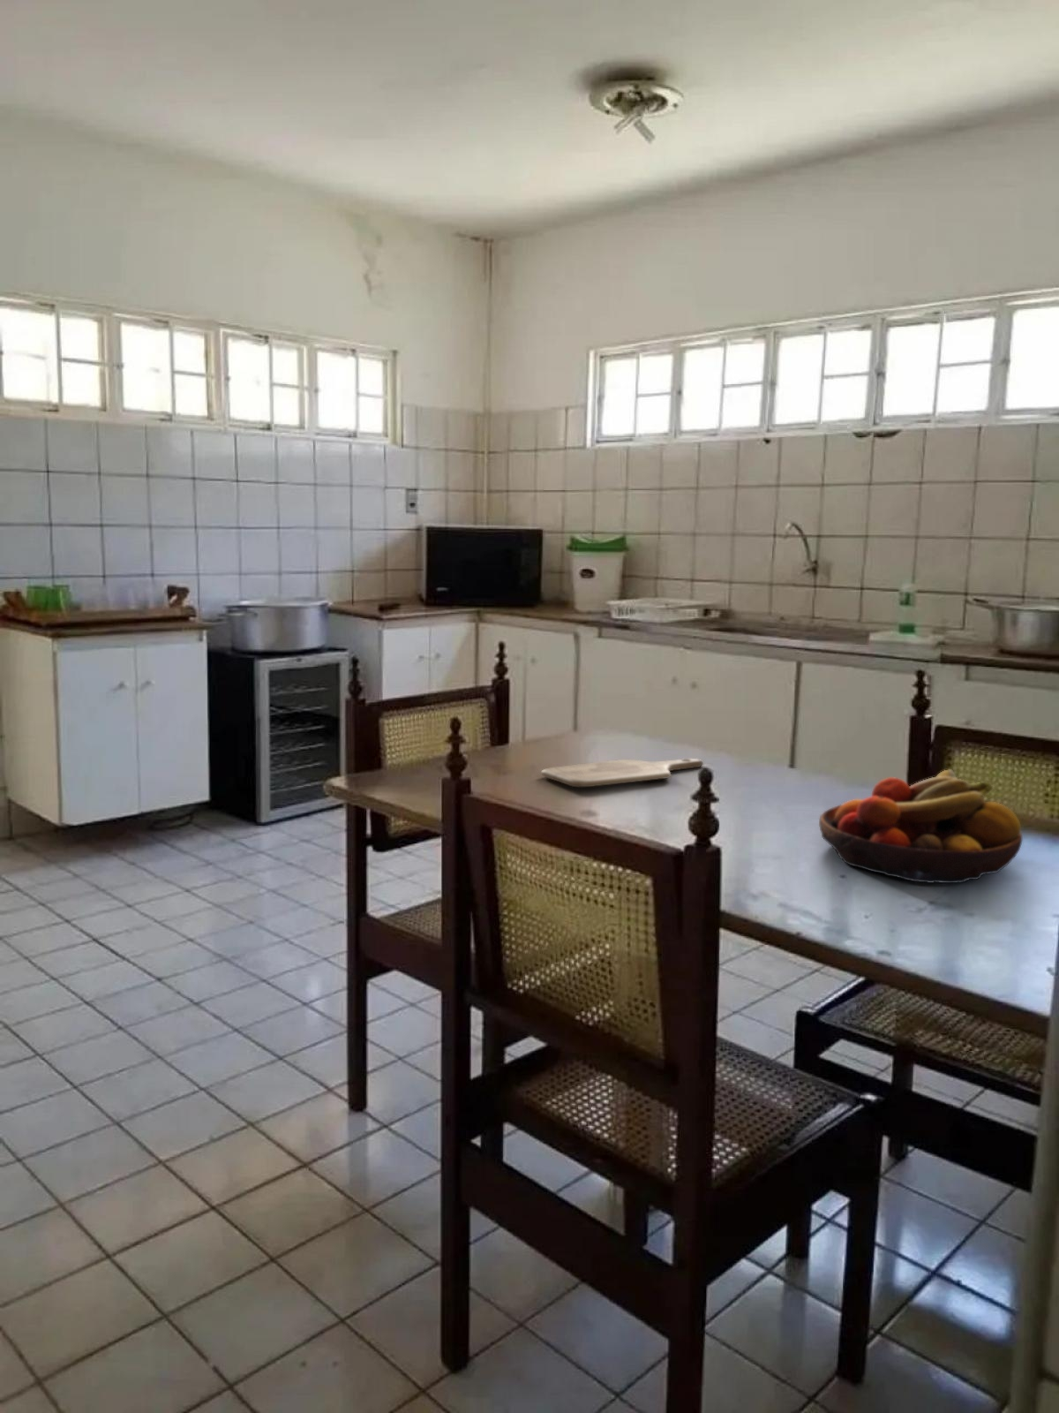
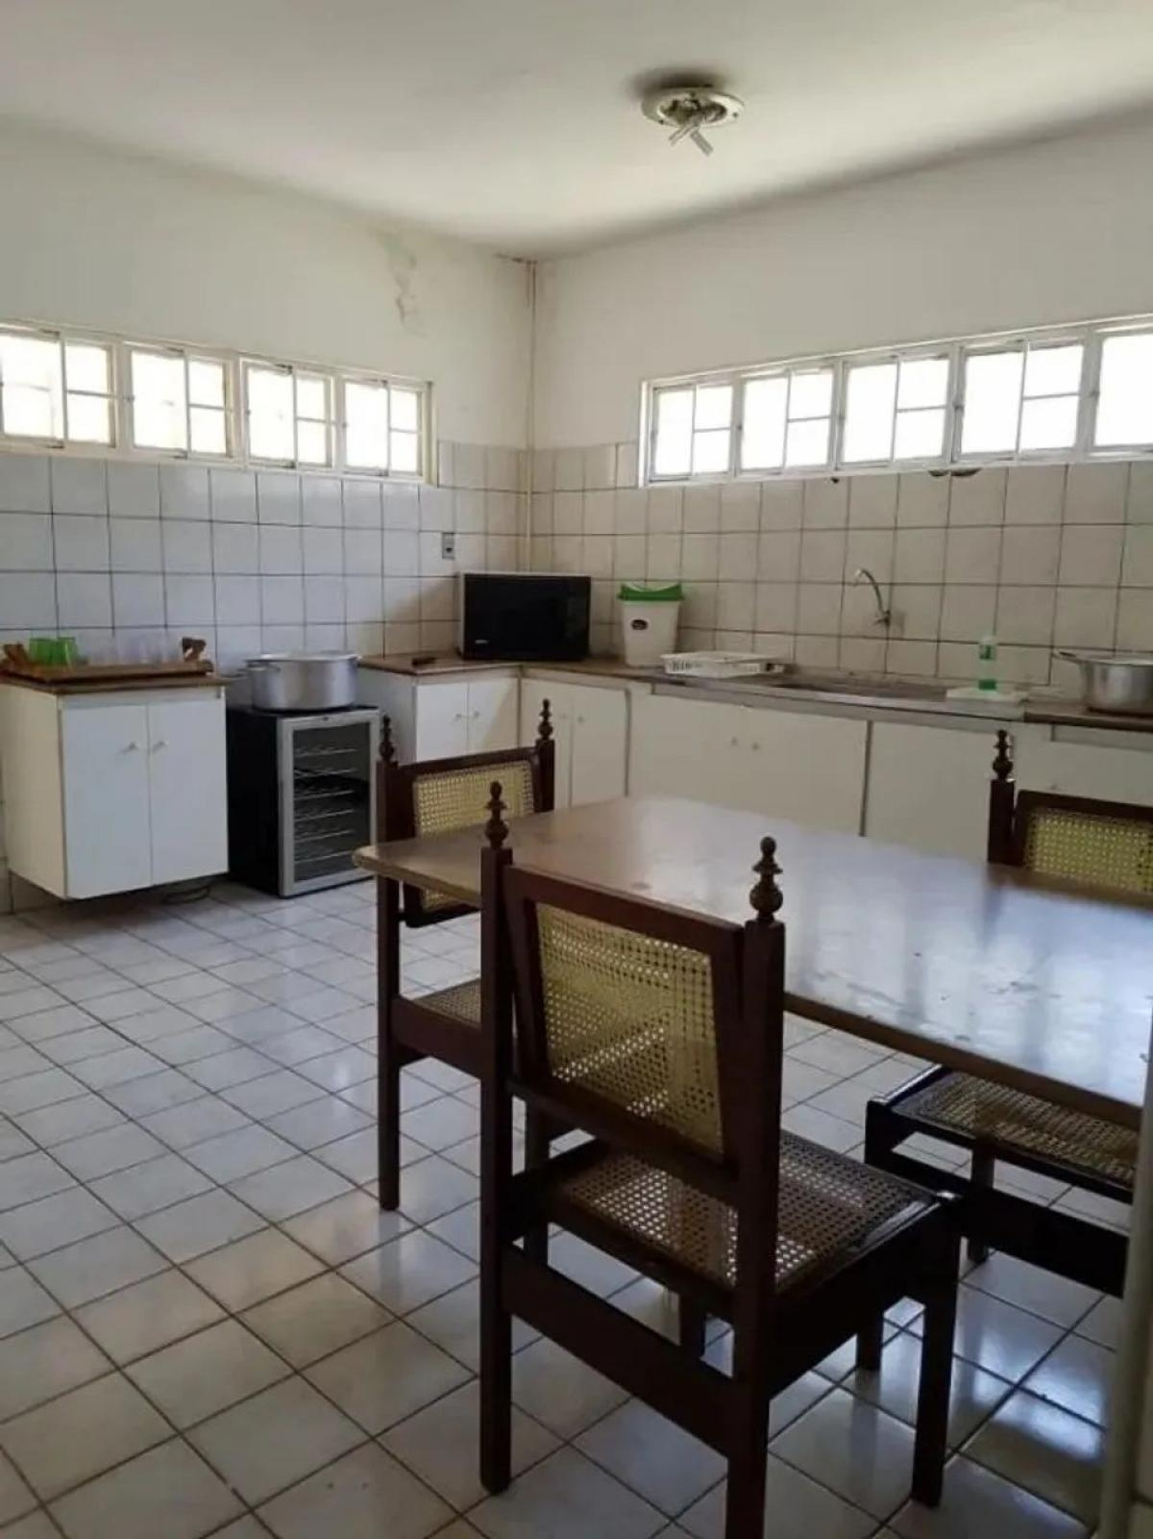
- fruit bowl [818,769,1022,885]
- cutting board [541,758,704,788]
